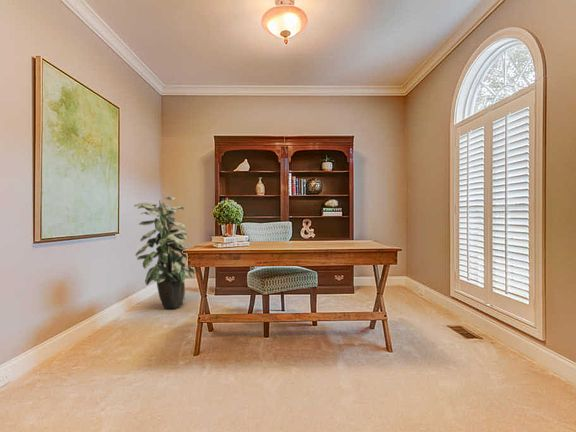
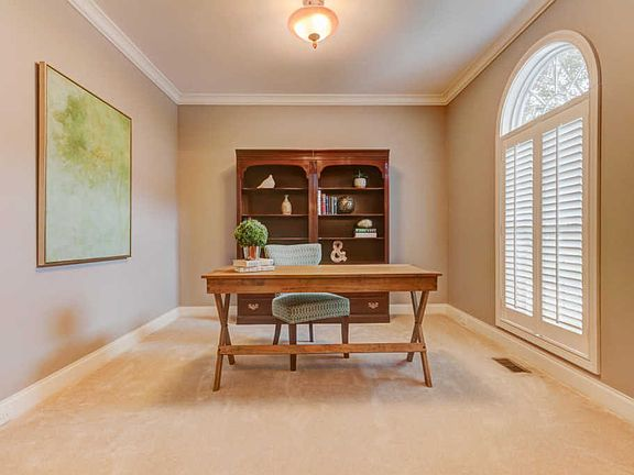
- indoor plant [133,196,197,310]
